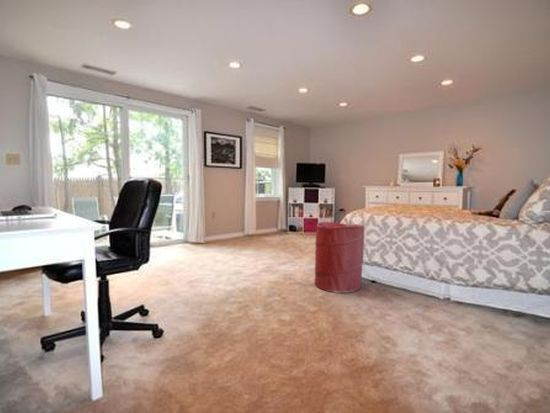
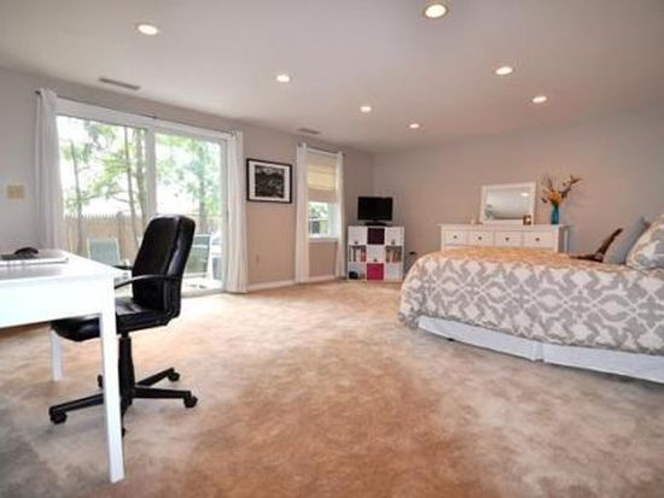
- laundry hamper [314,221,365,294]
